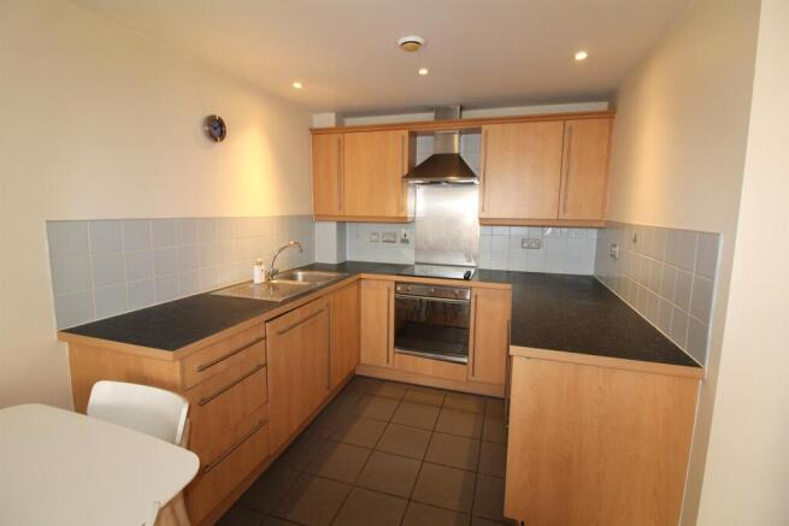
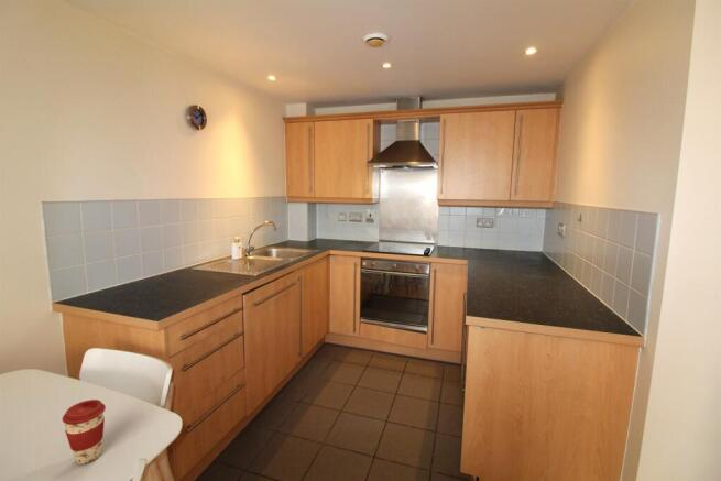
+ coffee cup [62,398,107,466]
